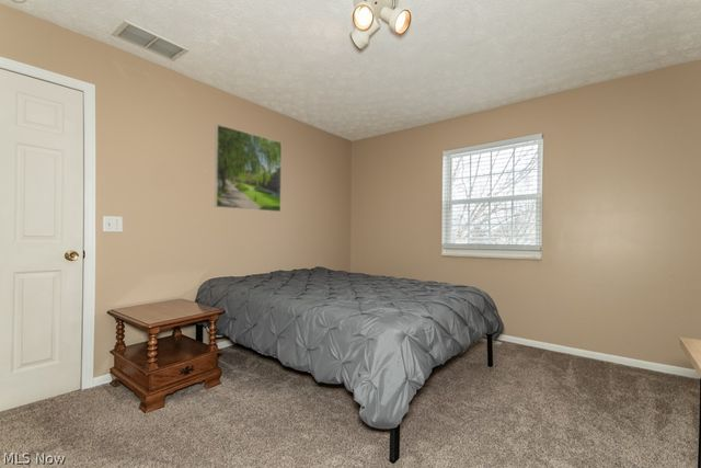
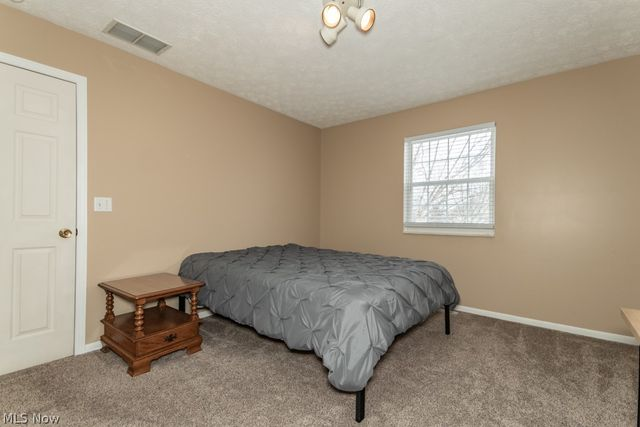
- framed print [214,124,283,213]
